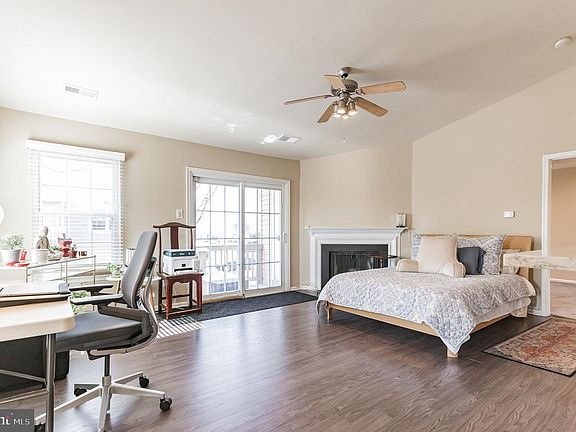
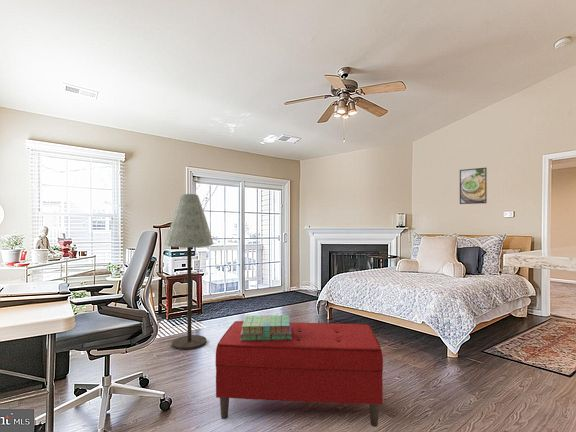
+ stack of books [241,314,292,341]
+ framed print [459,167,488,205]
+ floor lamp [163,193,214,351]
+ bench [215,320,384,428]
